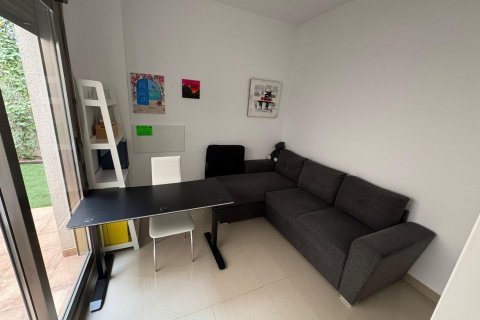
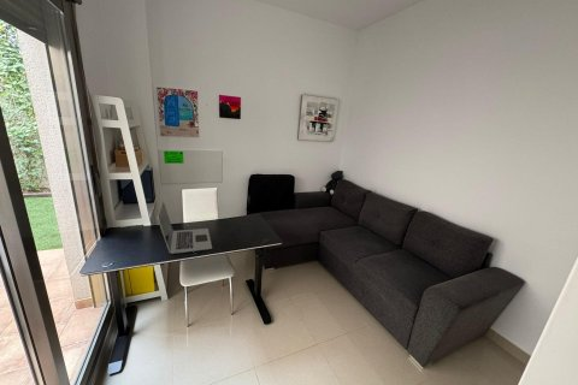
+ laptop [157,200,213,255]
